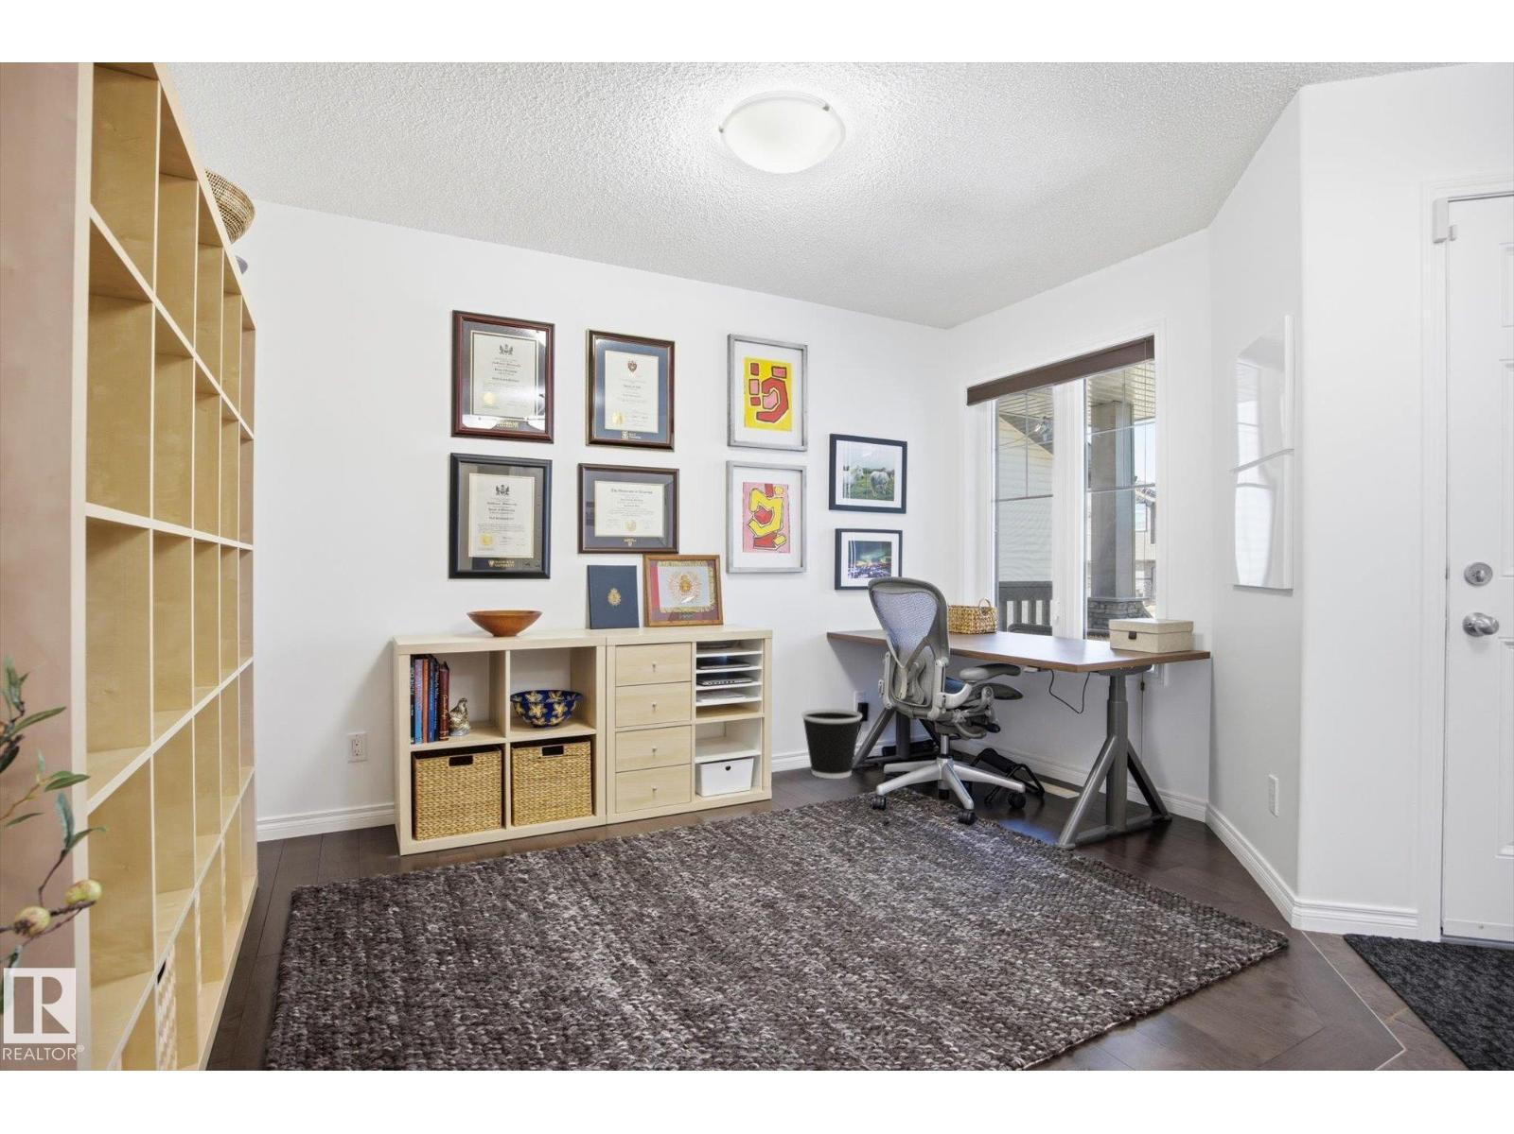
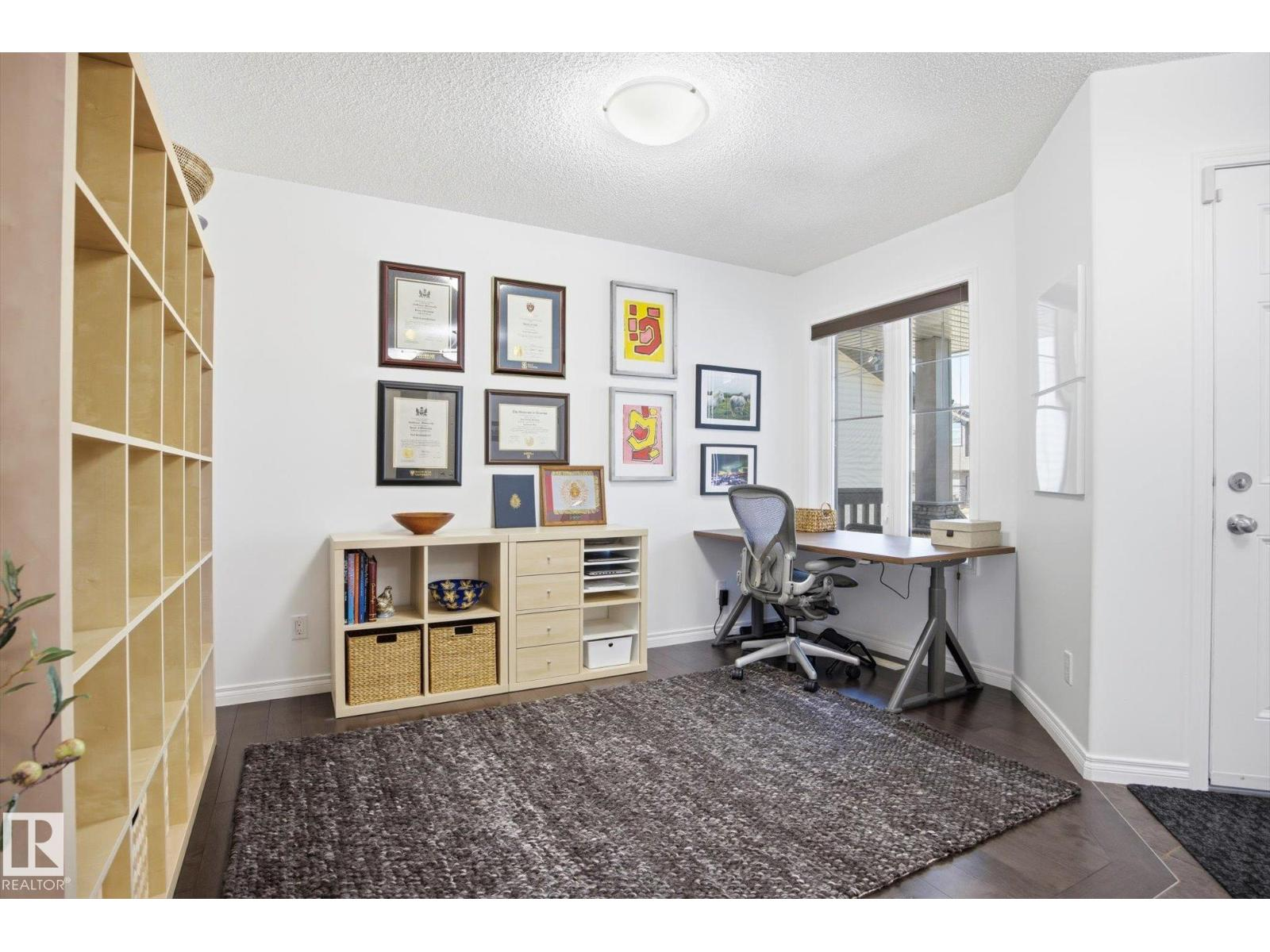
- wastebasket [801,708,863,780]
